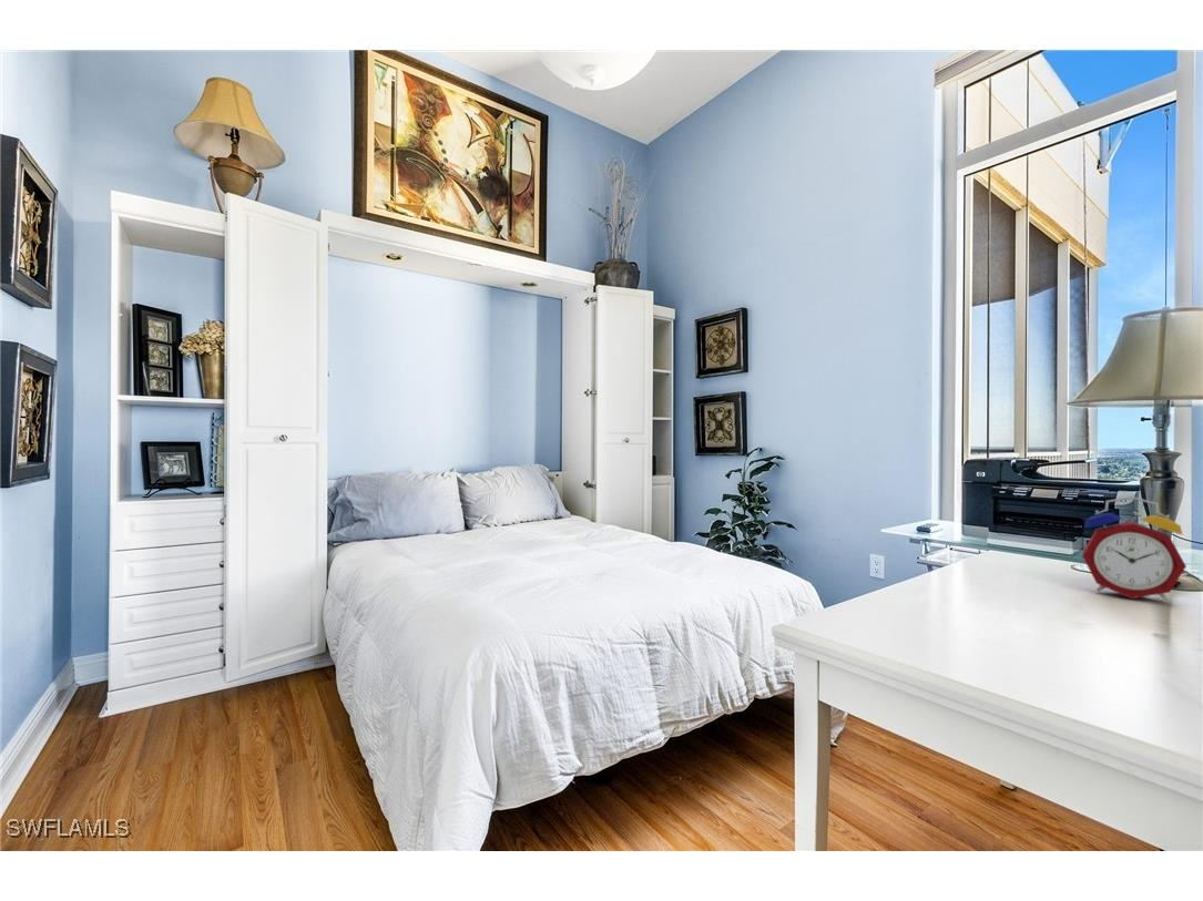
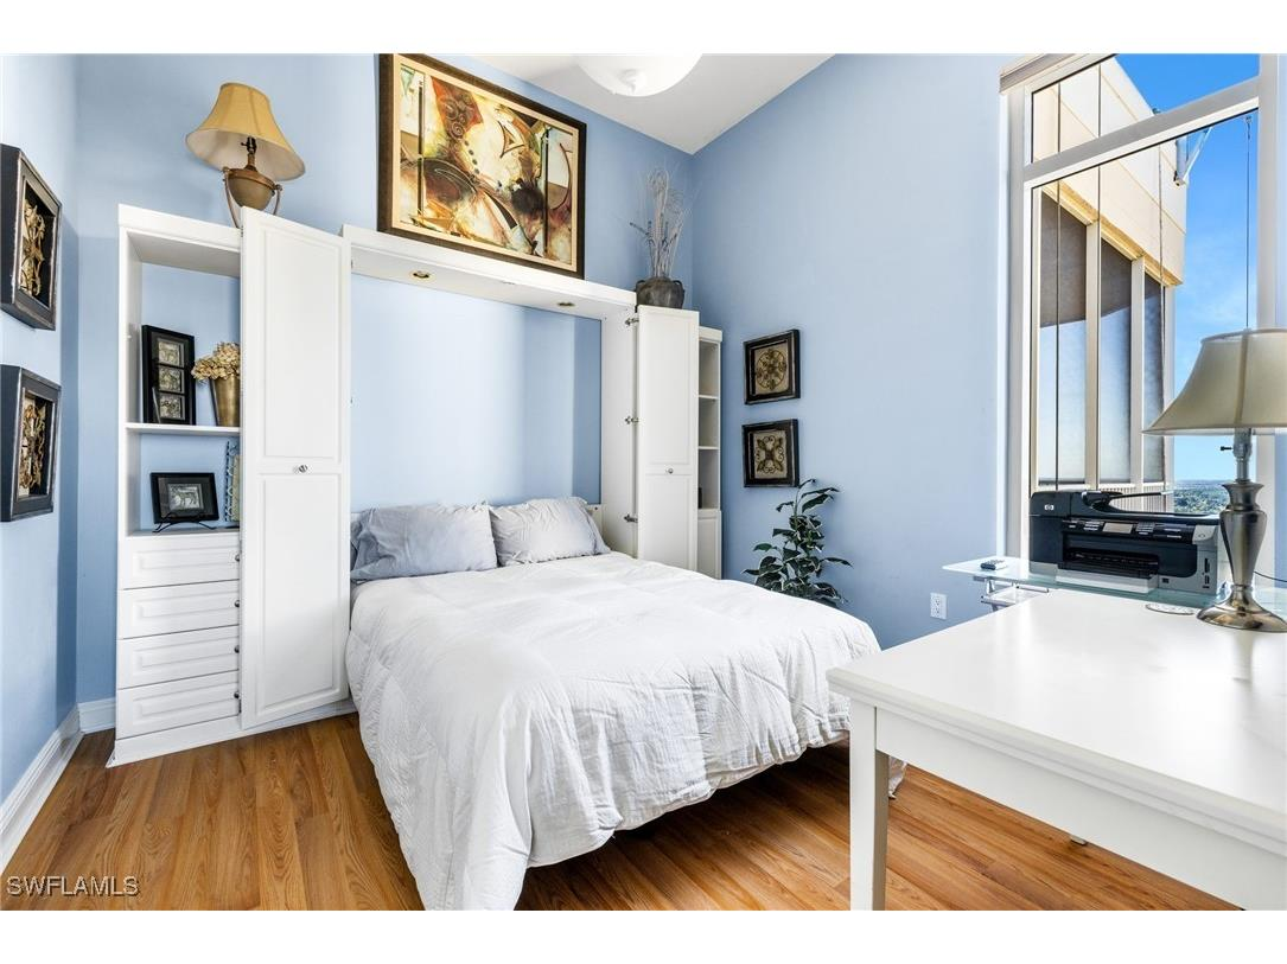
- alarm clock [1081,495,1187,602]
